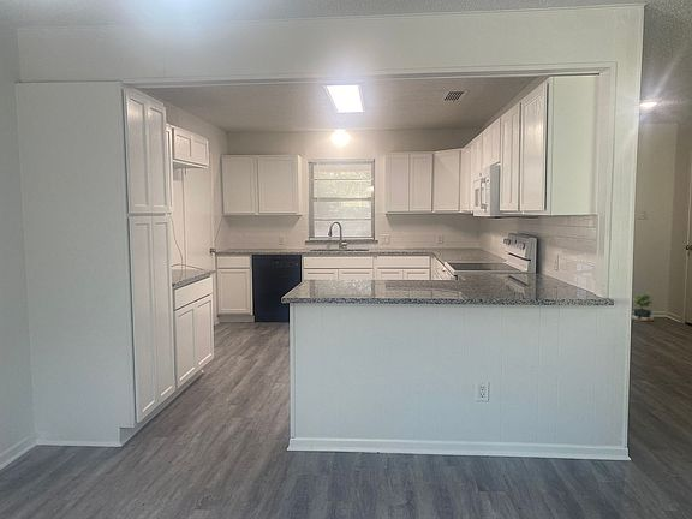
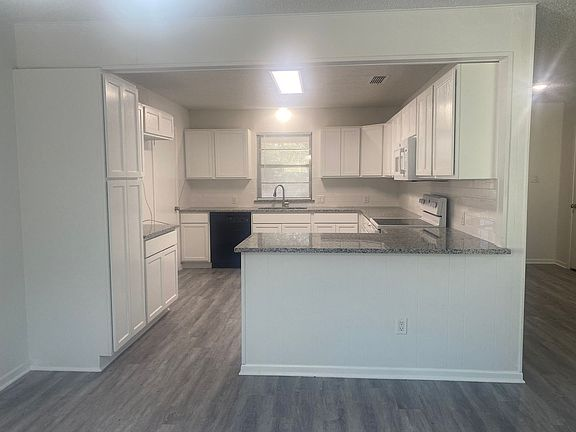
- potted plant [631,292,655,322]
